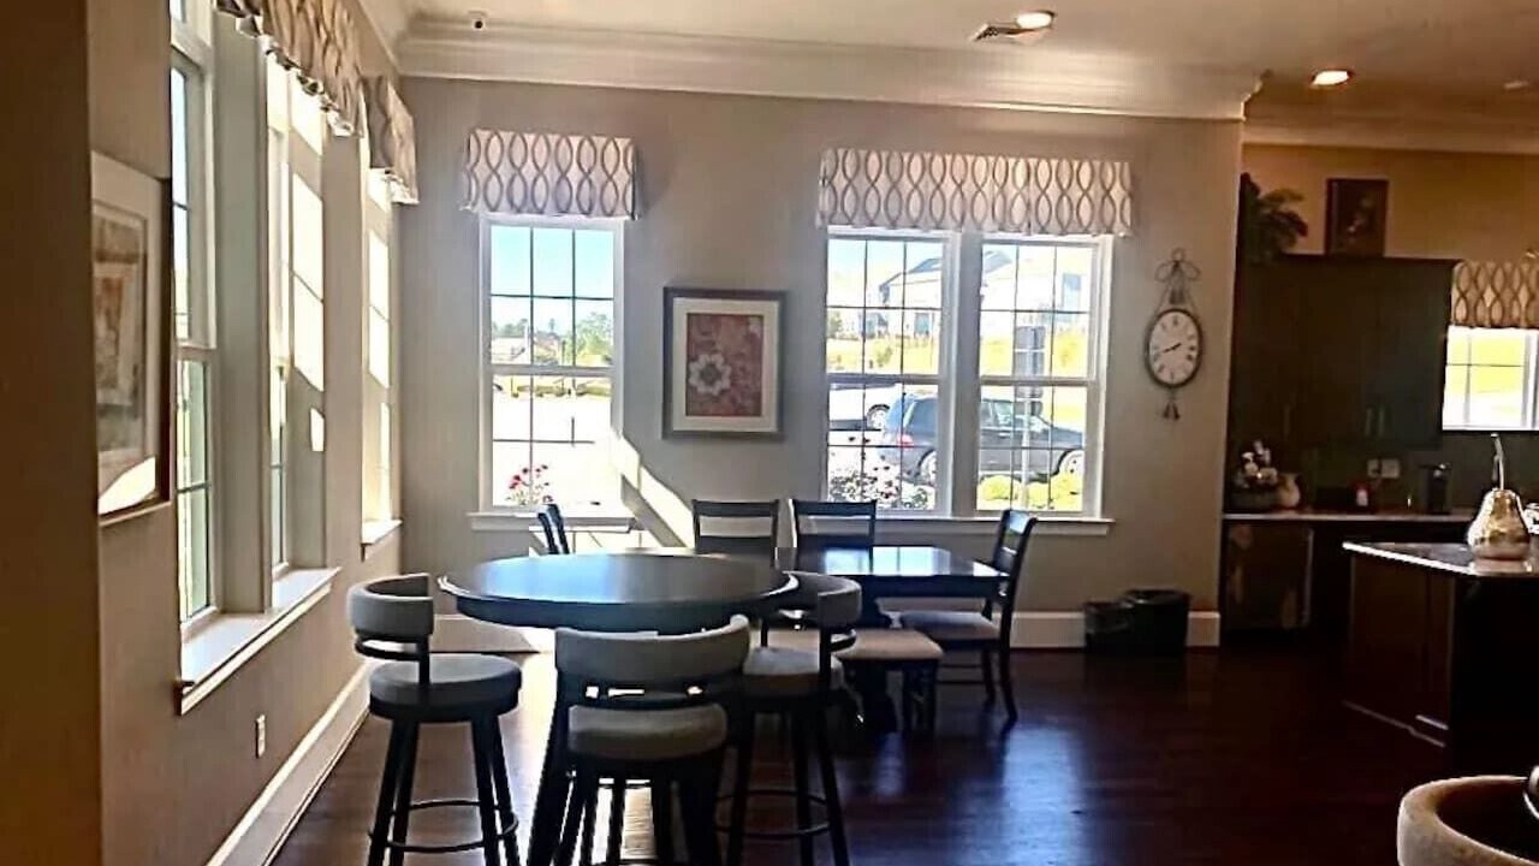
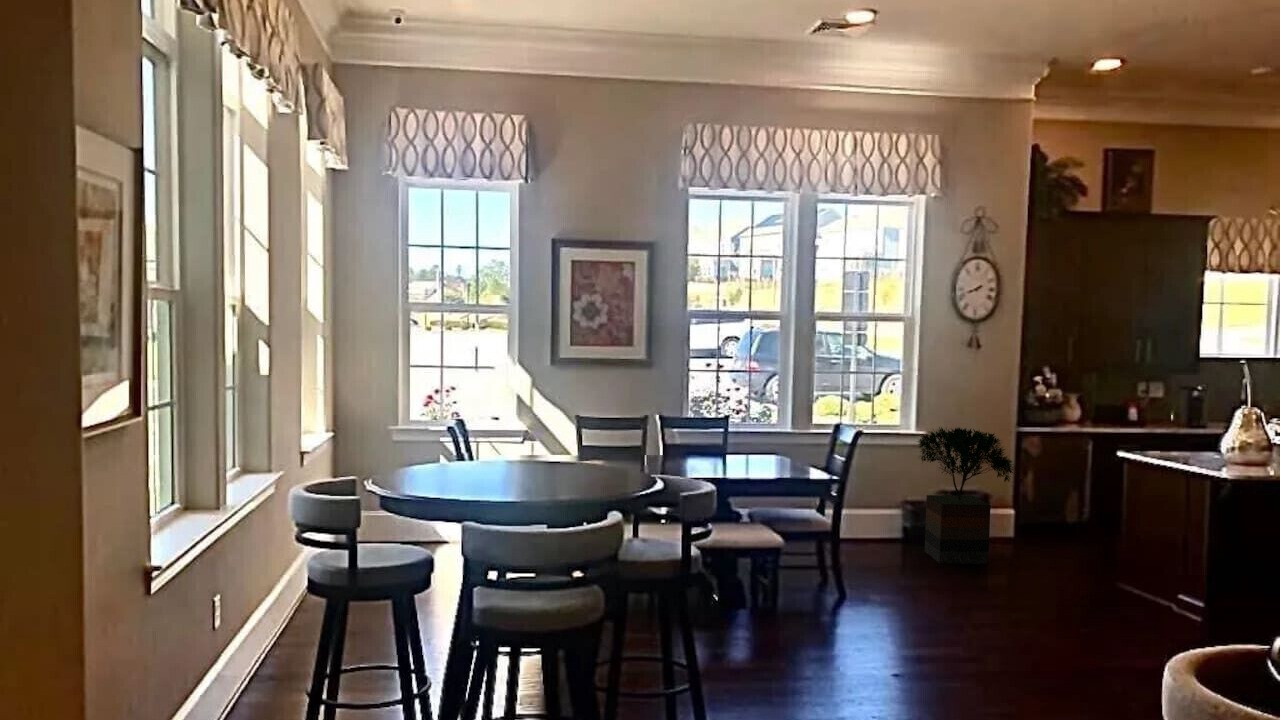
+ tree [916,426,1016,565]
